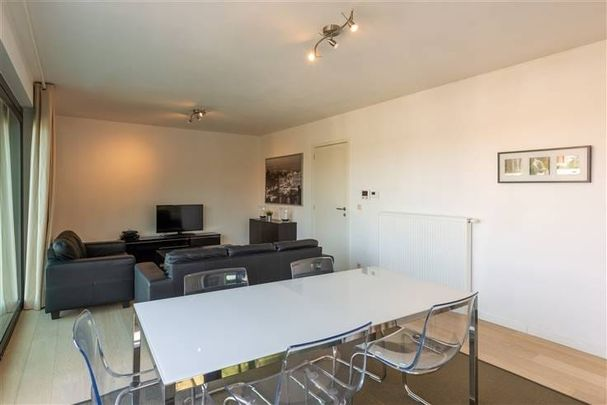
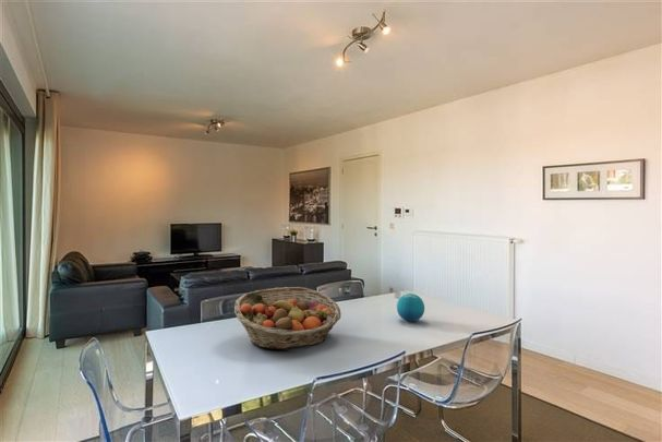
+ decorative orb [396,292,425,323]
+ fruit basket [233,286,342,350]
